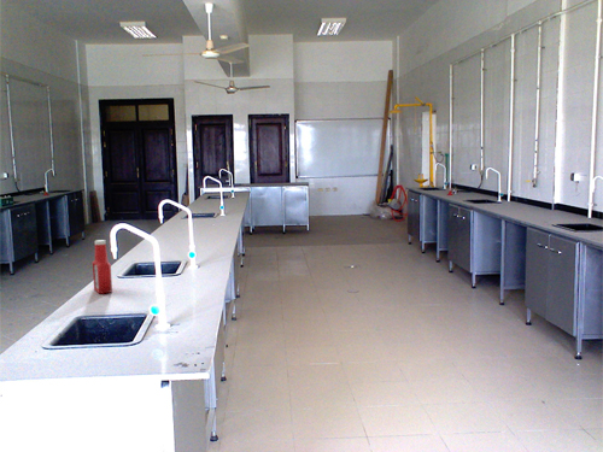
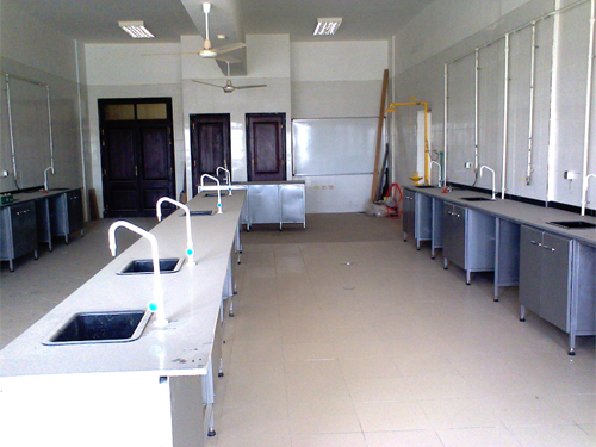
- soap bottle [92,239,113,294]
